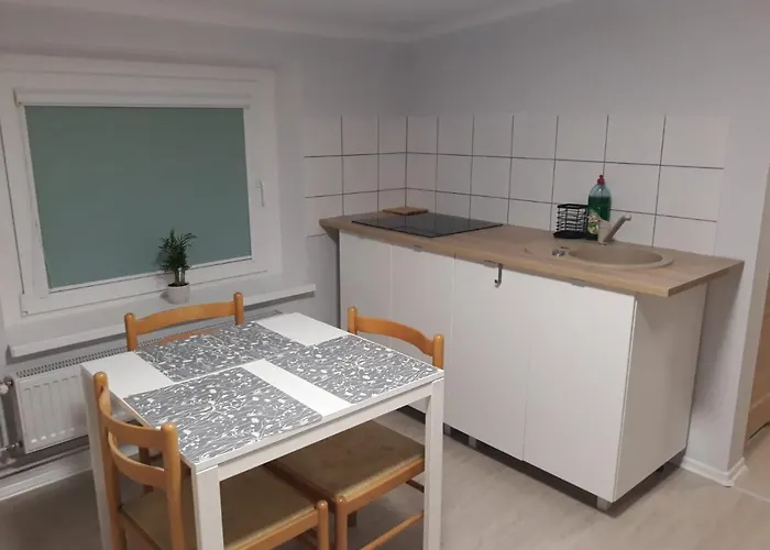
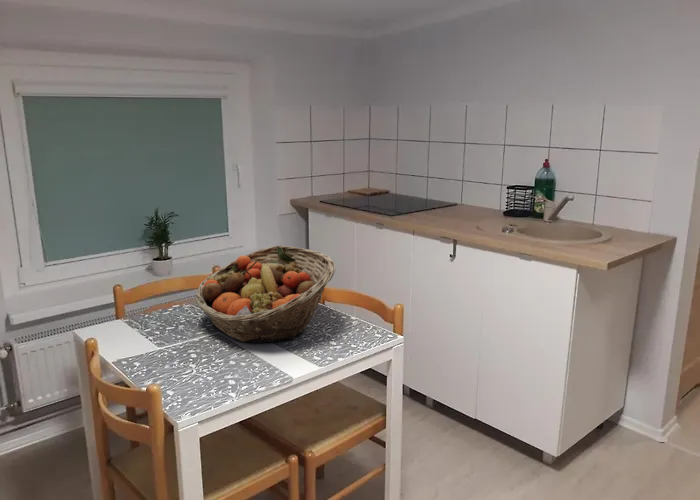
+ fruit basket [194,245,336,343]
